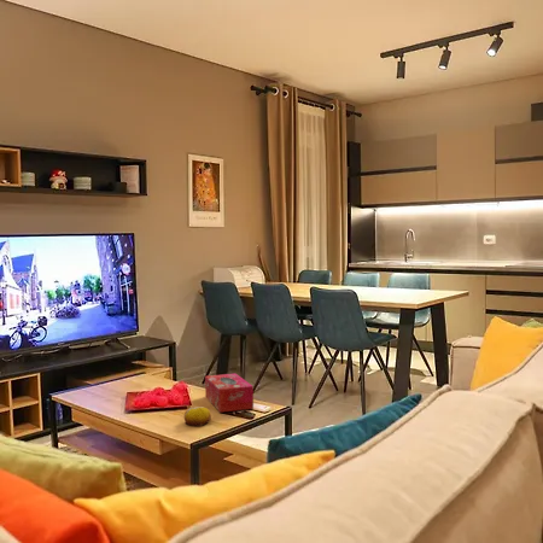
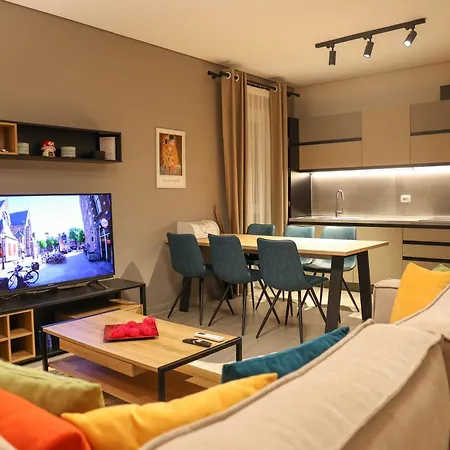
- fruit [183,405,212,427]
- tissue box [204,373,255,414]
